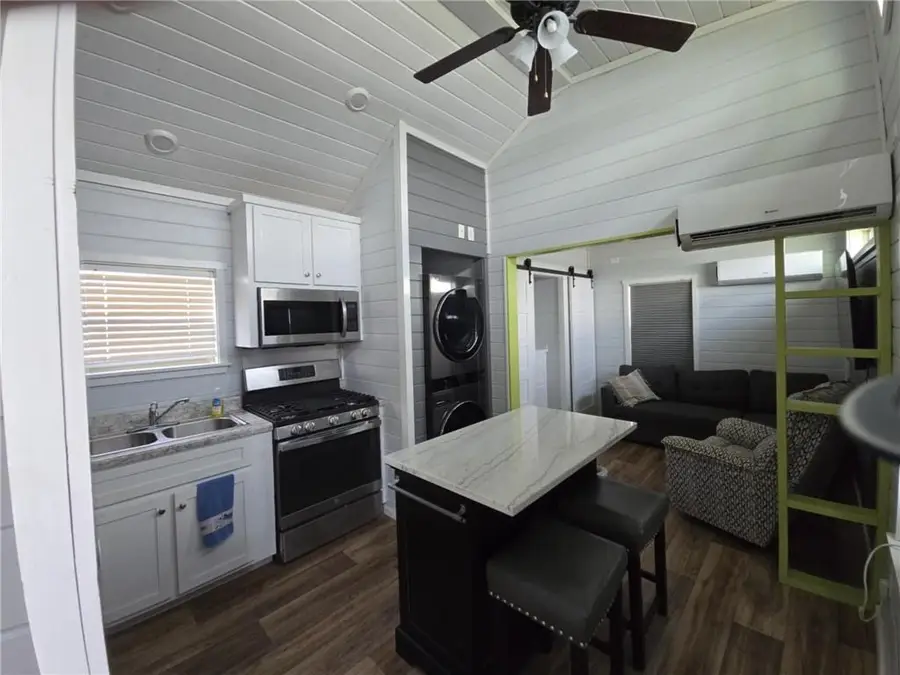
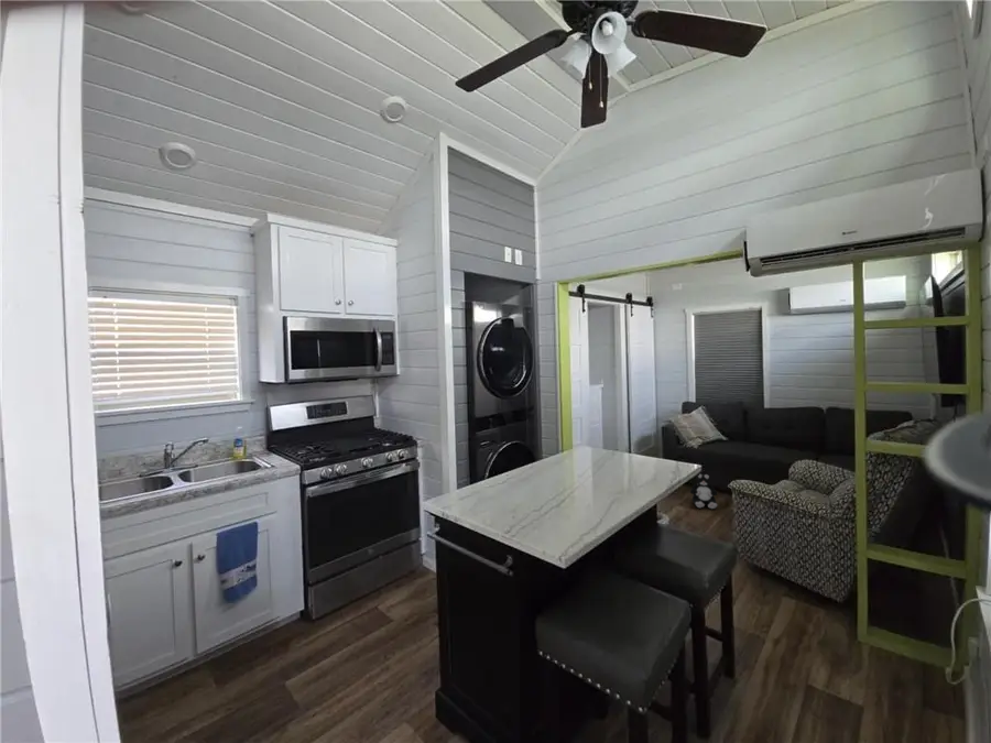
+ plush toy [689,473,718,510]
